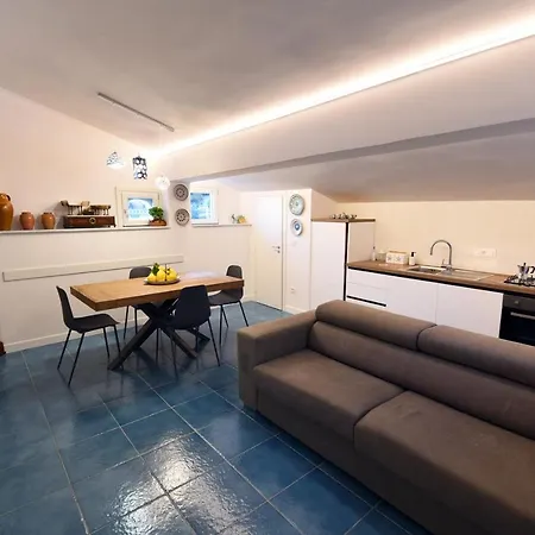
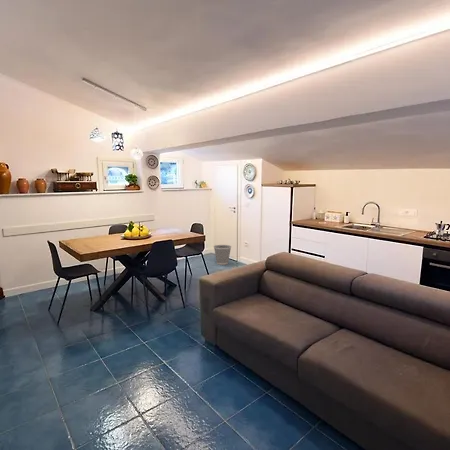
+ wastebasket [213,244,232,266]
